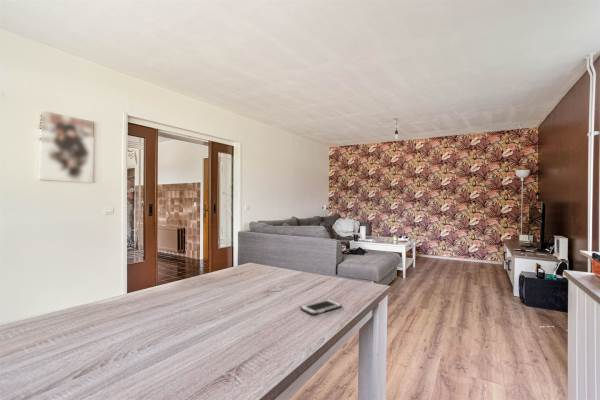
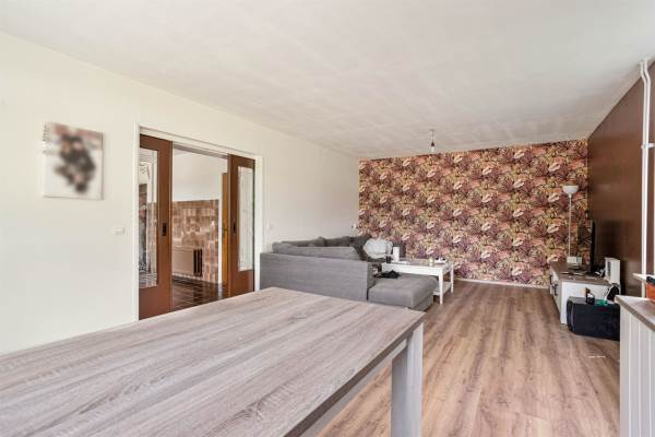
- cell phone [300,298,343,316]
